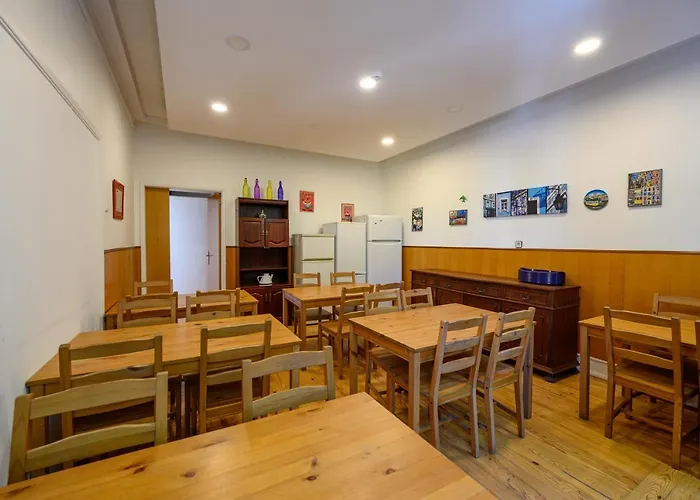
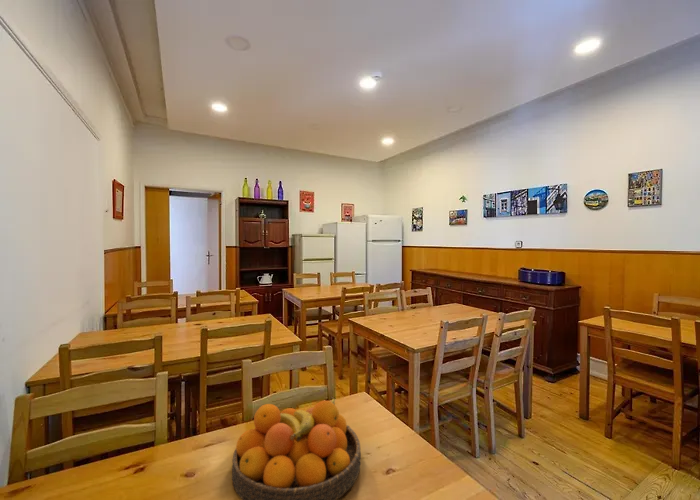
+ fruit bowl [231,396,362,500]
